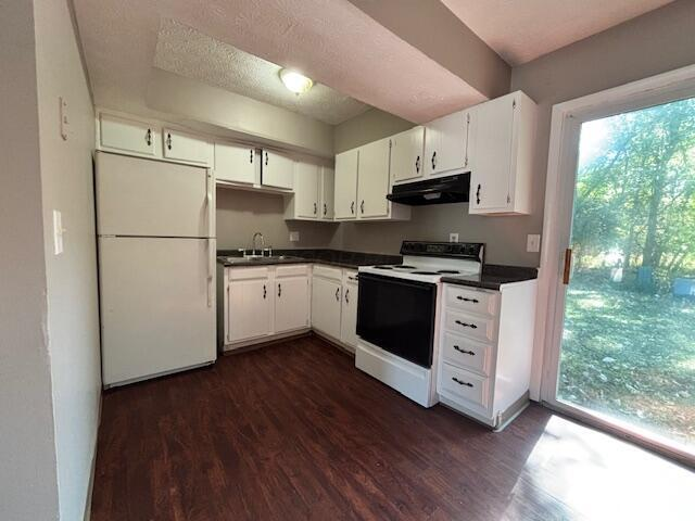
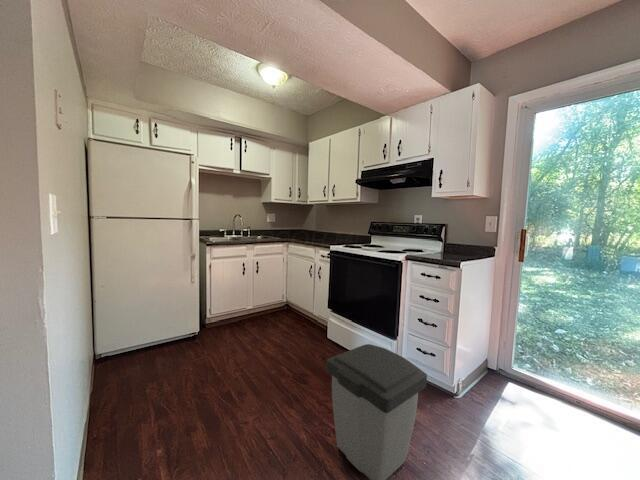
+ trash can [325,343,428,480]
